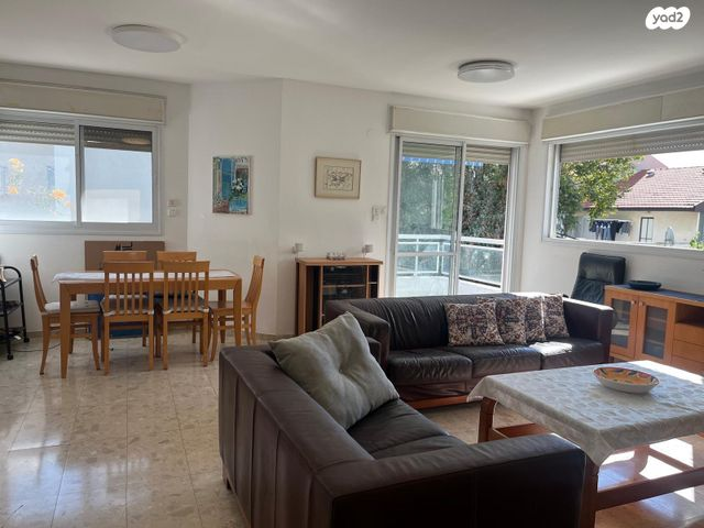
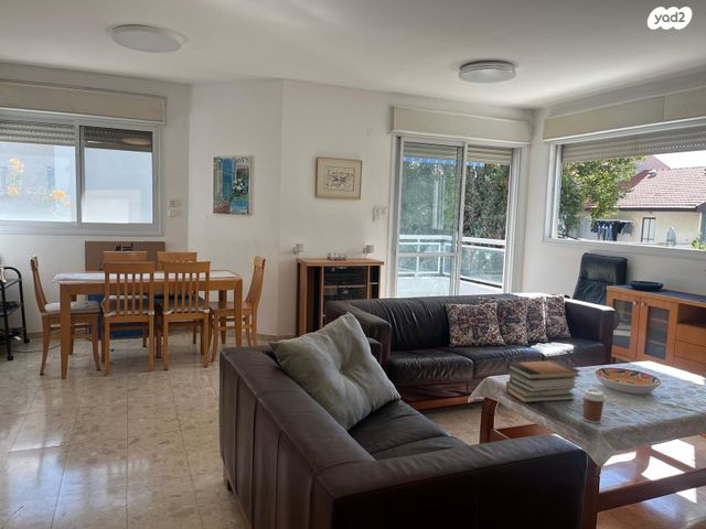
+ coffee cup [580,388,607,424]
+ book stack [505,359,582,403]
